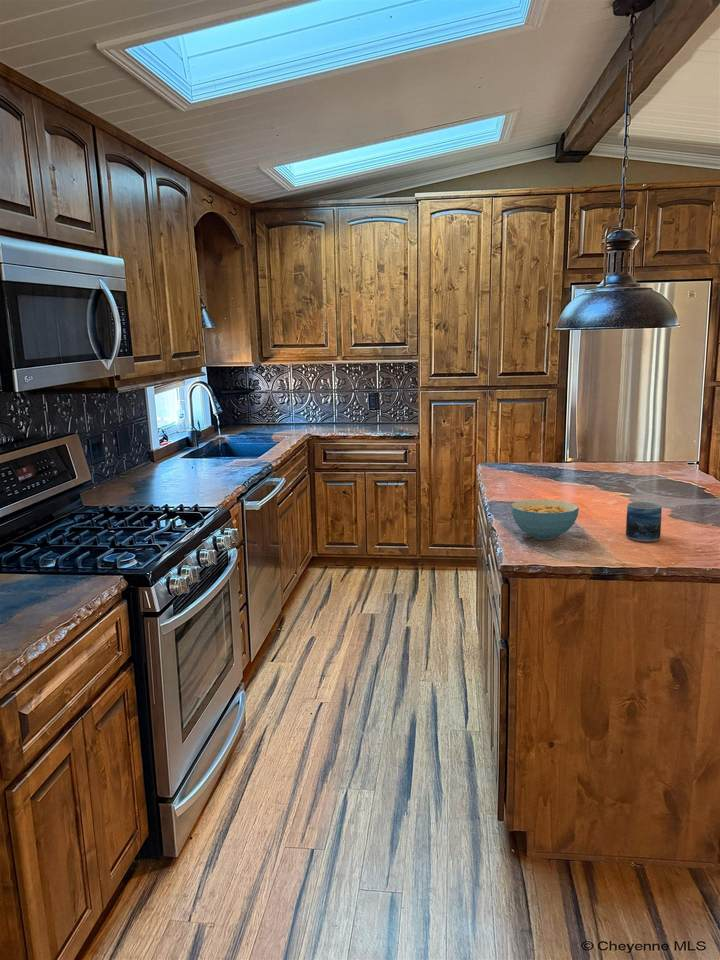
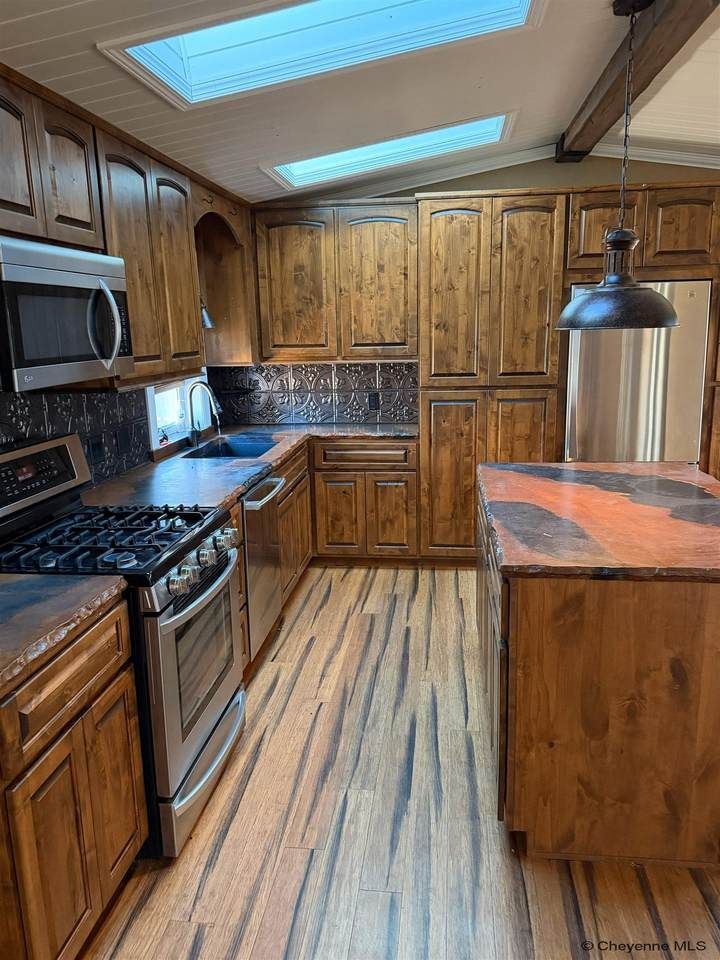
- mug [625,501,663,543]
- cereal bowl [510,499,580,541]
